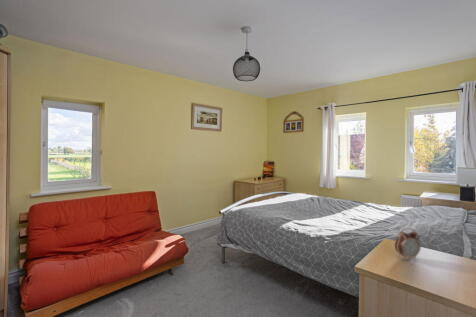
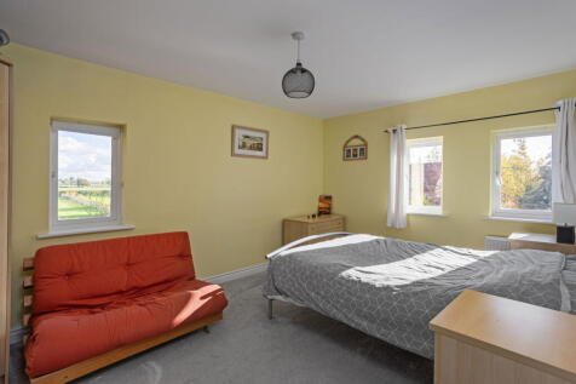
- alarm clock [394,227,422,260]
